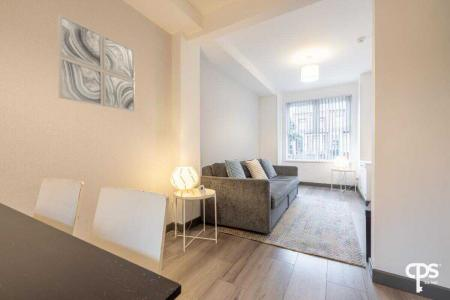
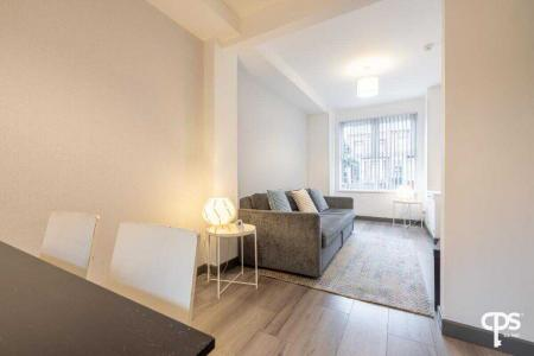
- wall art [57,13,136,113]
